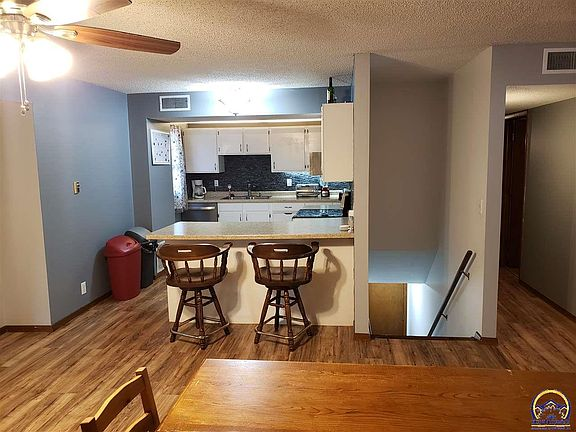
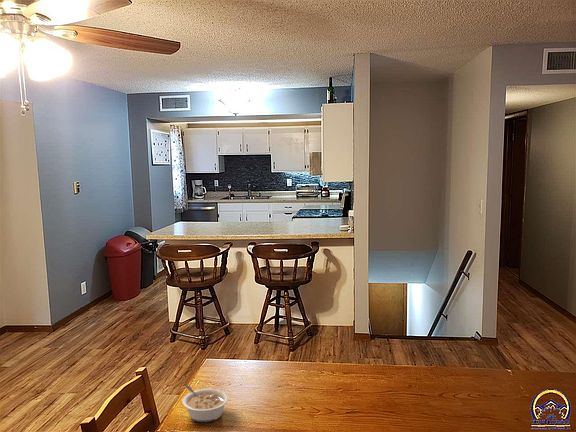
+ legume [181,384,230,423]
